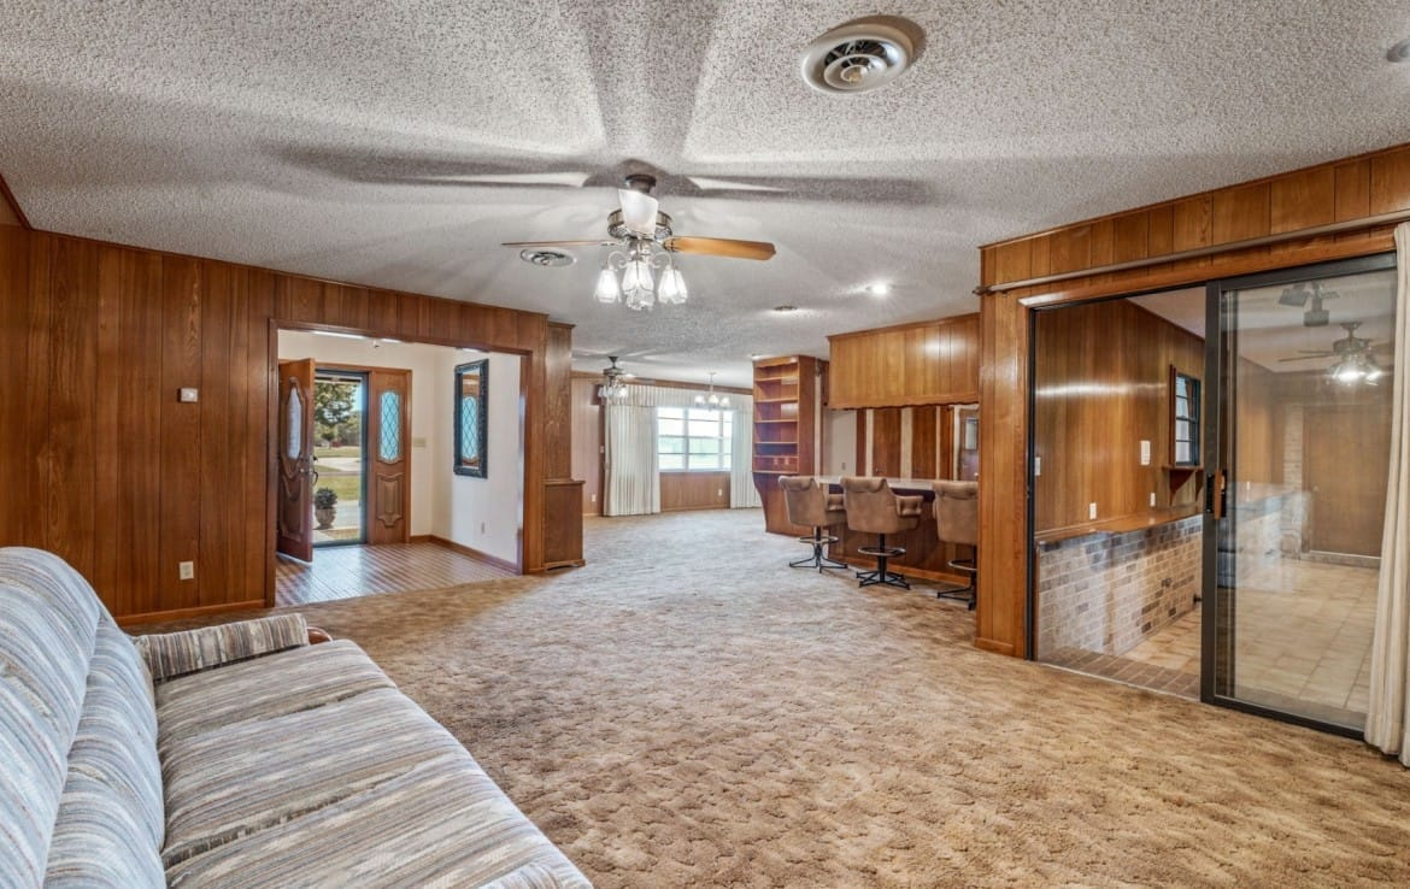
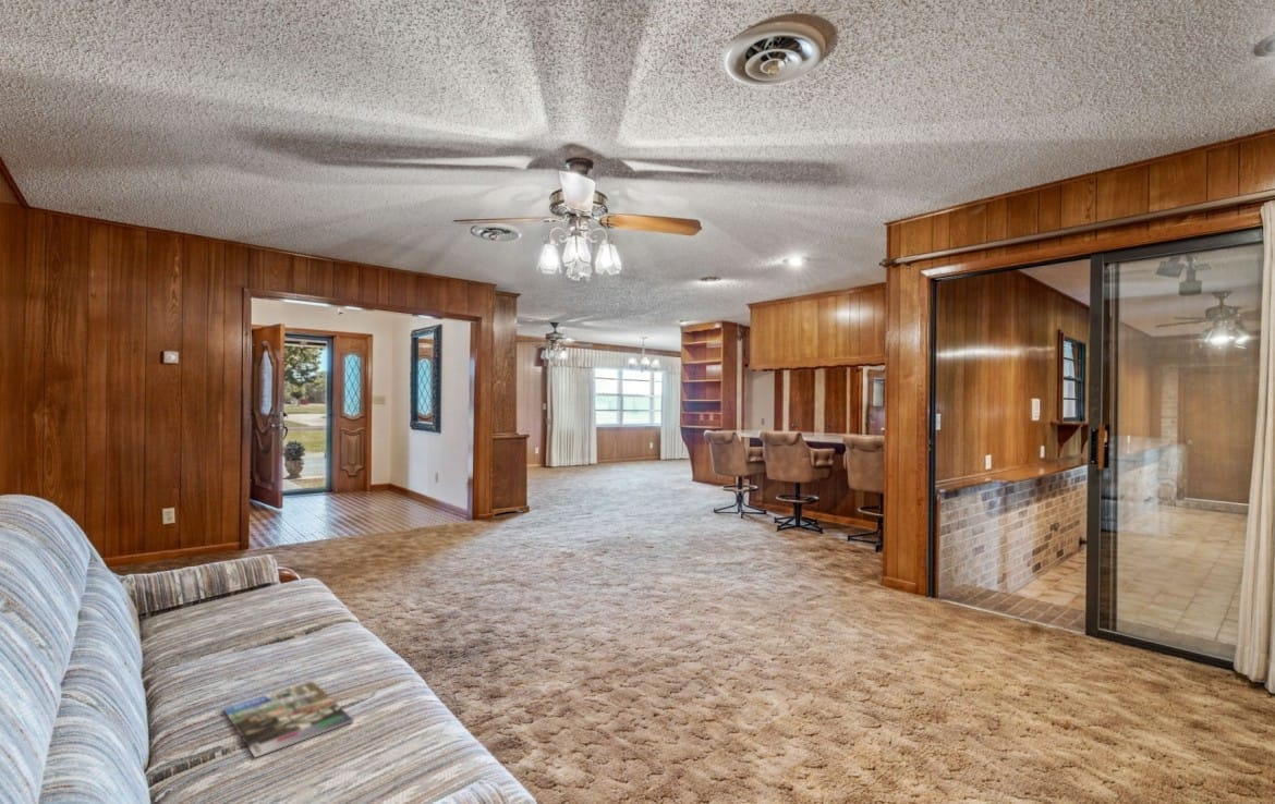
+ magazine [222,680,355,758]
